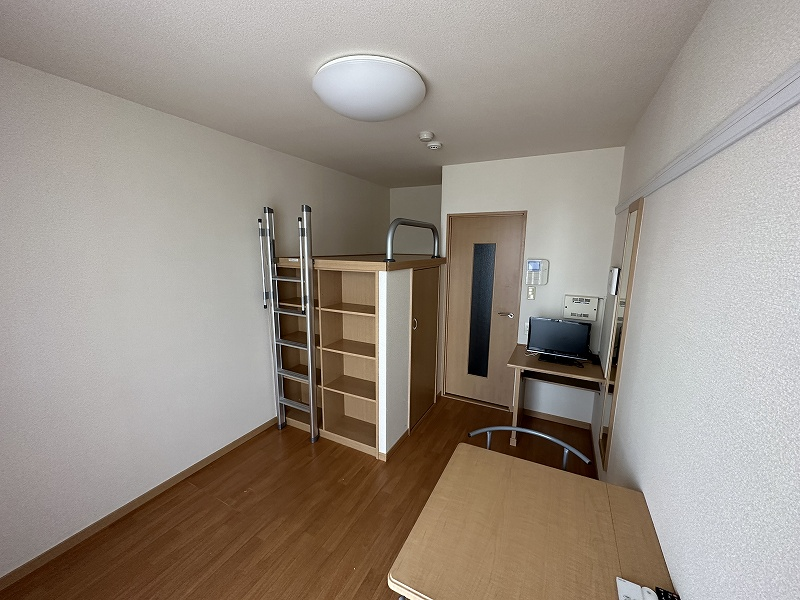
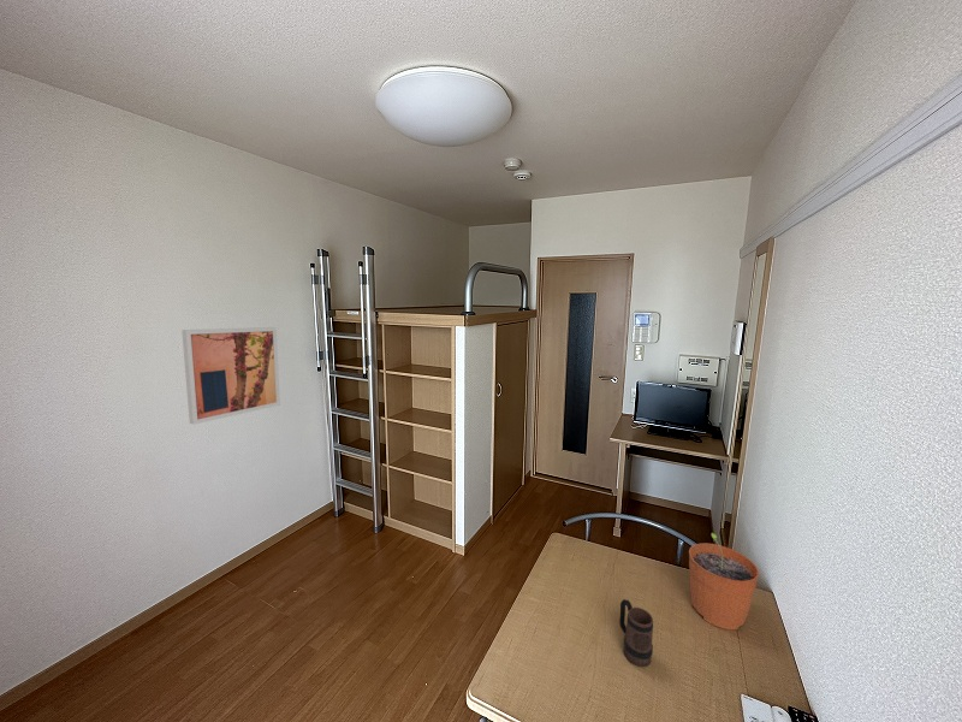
+ plant pot [688,532,760,631]
+ wall art [180,326,281,426]
+ mug [618,598,654,668]
